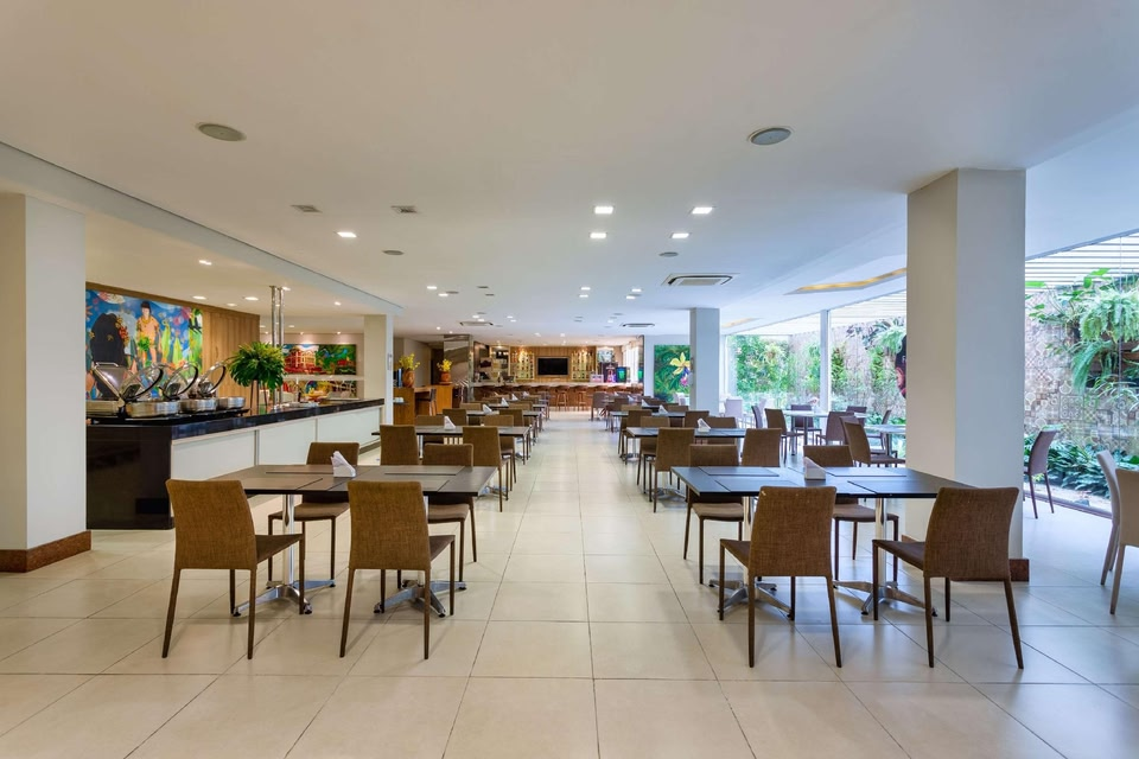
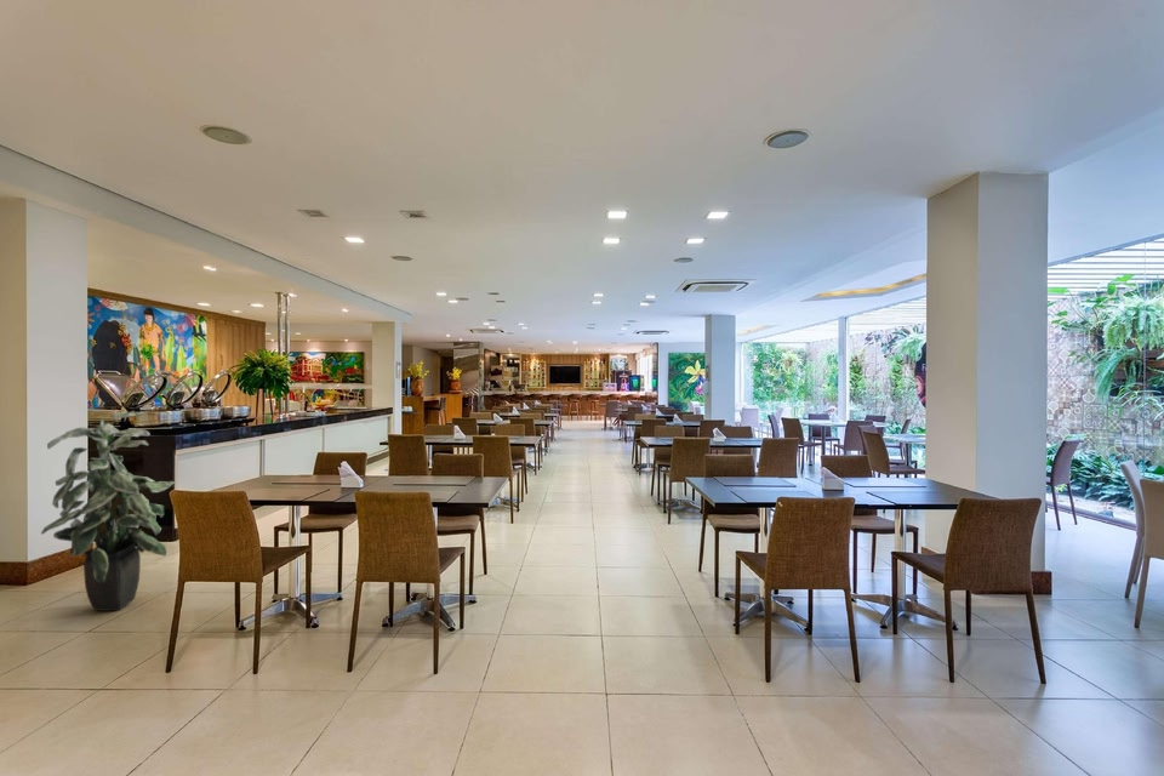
+ indoor plant [40,411,176,612]
